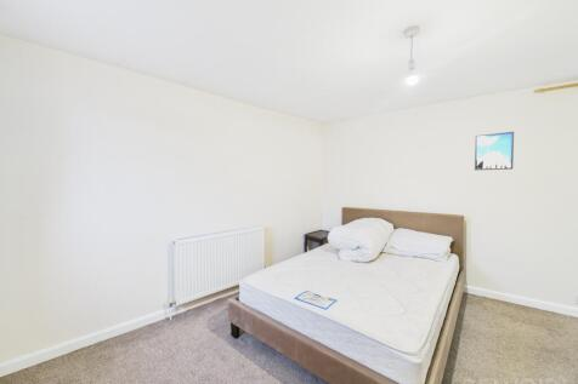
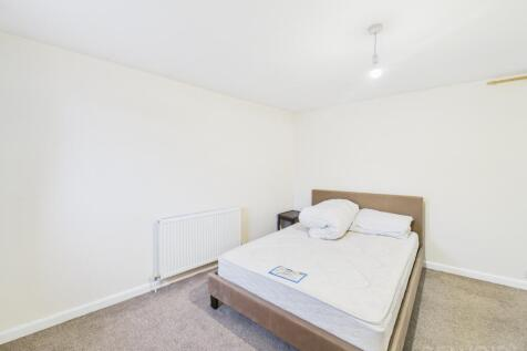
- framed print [474,131,515,171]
